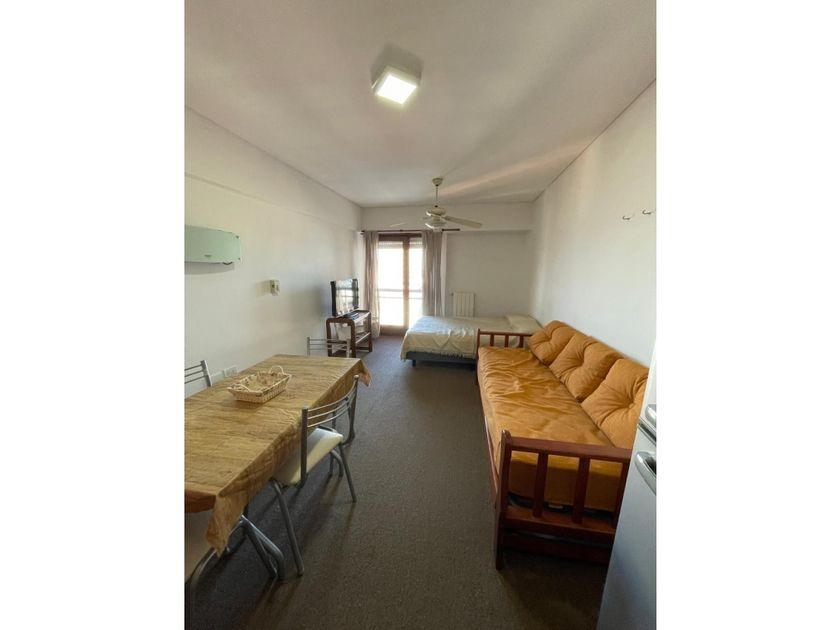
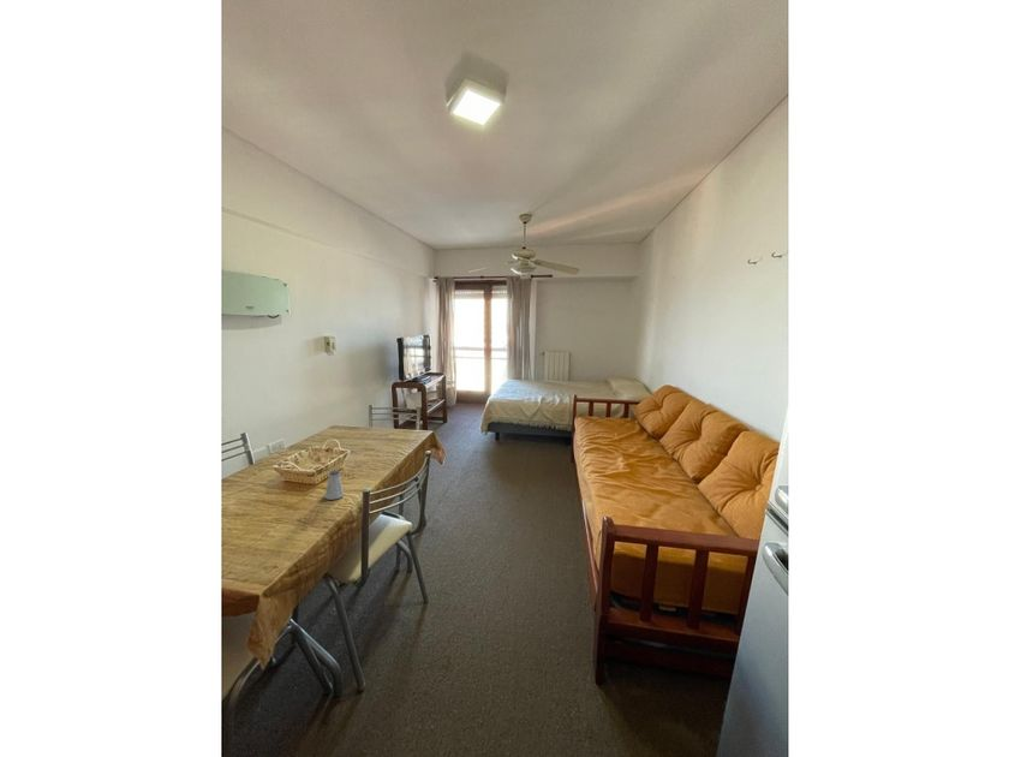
+ saltshaker [323,470,345,501]
